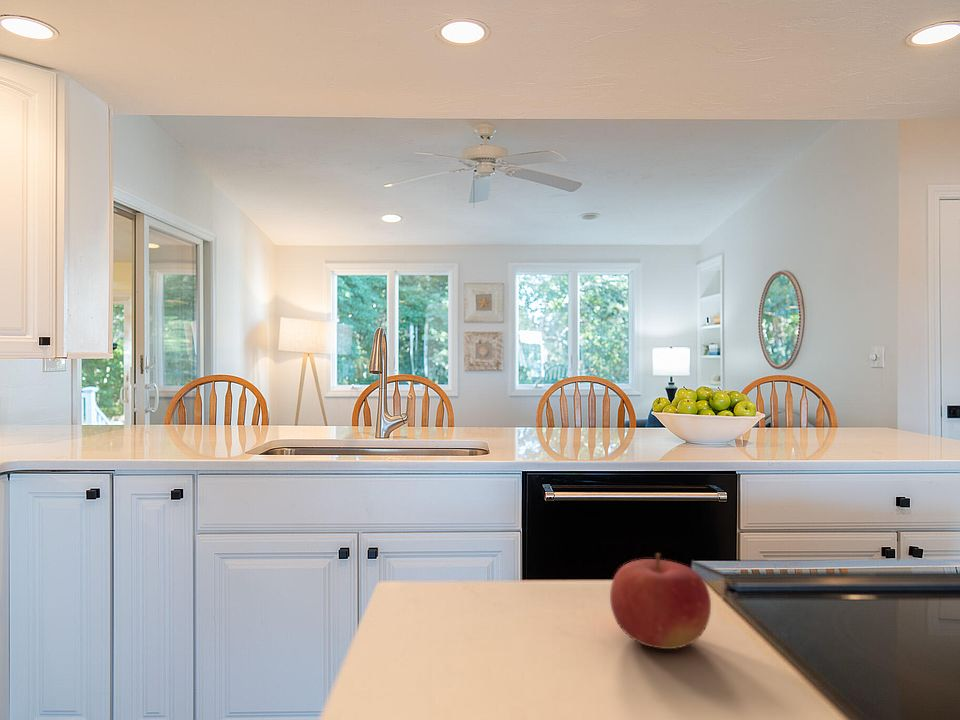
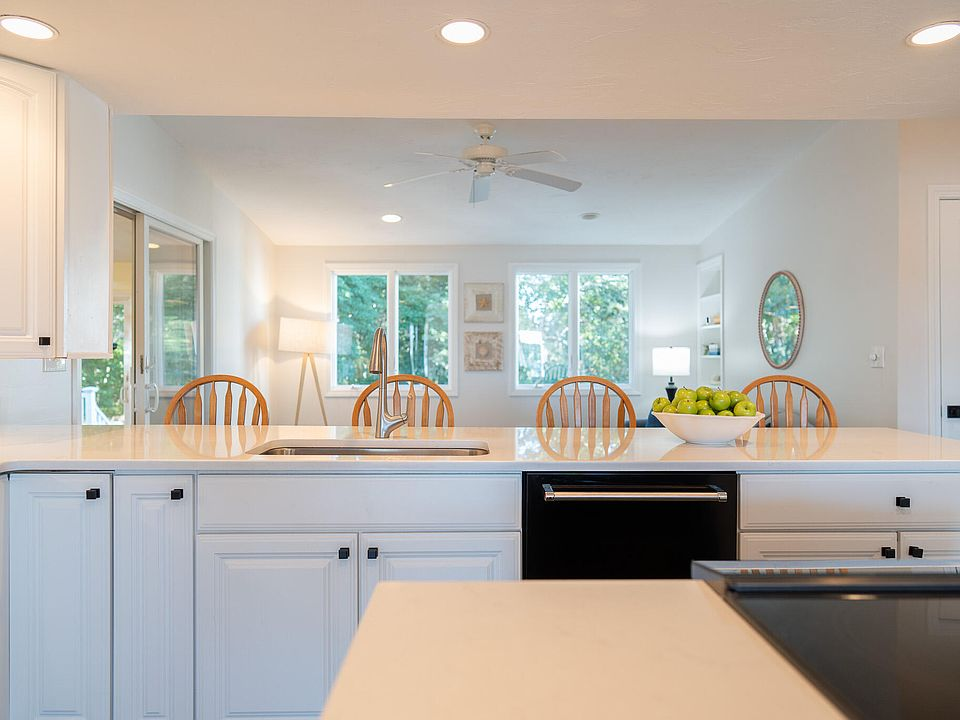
- fruit [609,553,712,650]
